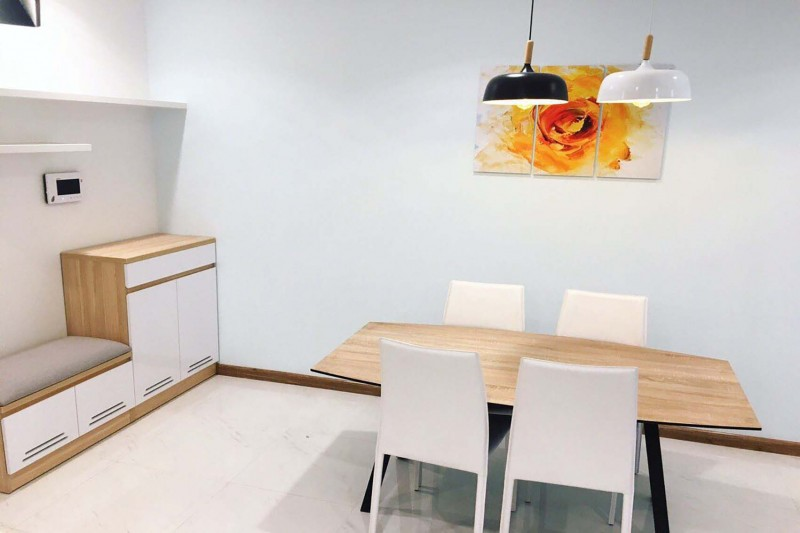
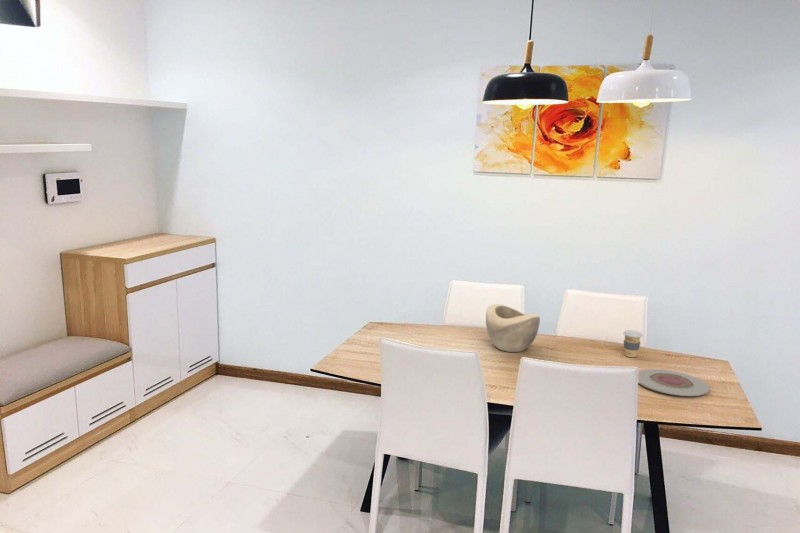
+ plate [638,368,710,397]
+ coffee cup [622,329,643,358]
+ decorative bowl [485,303,541,353]
